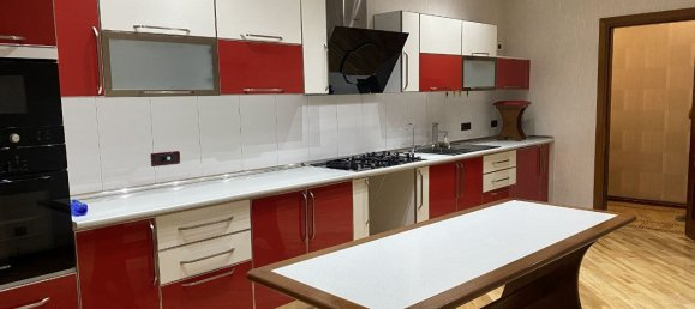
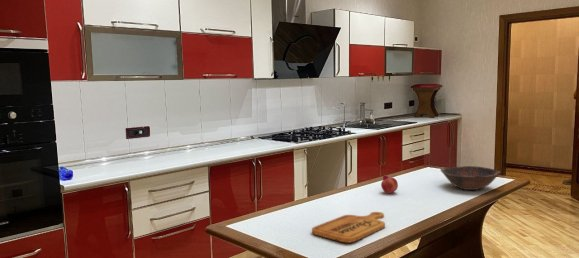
+ bowl [439,165,501,191]
+ fruit [380,174,399,194]
+ cutting board [311,211,386,244]
